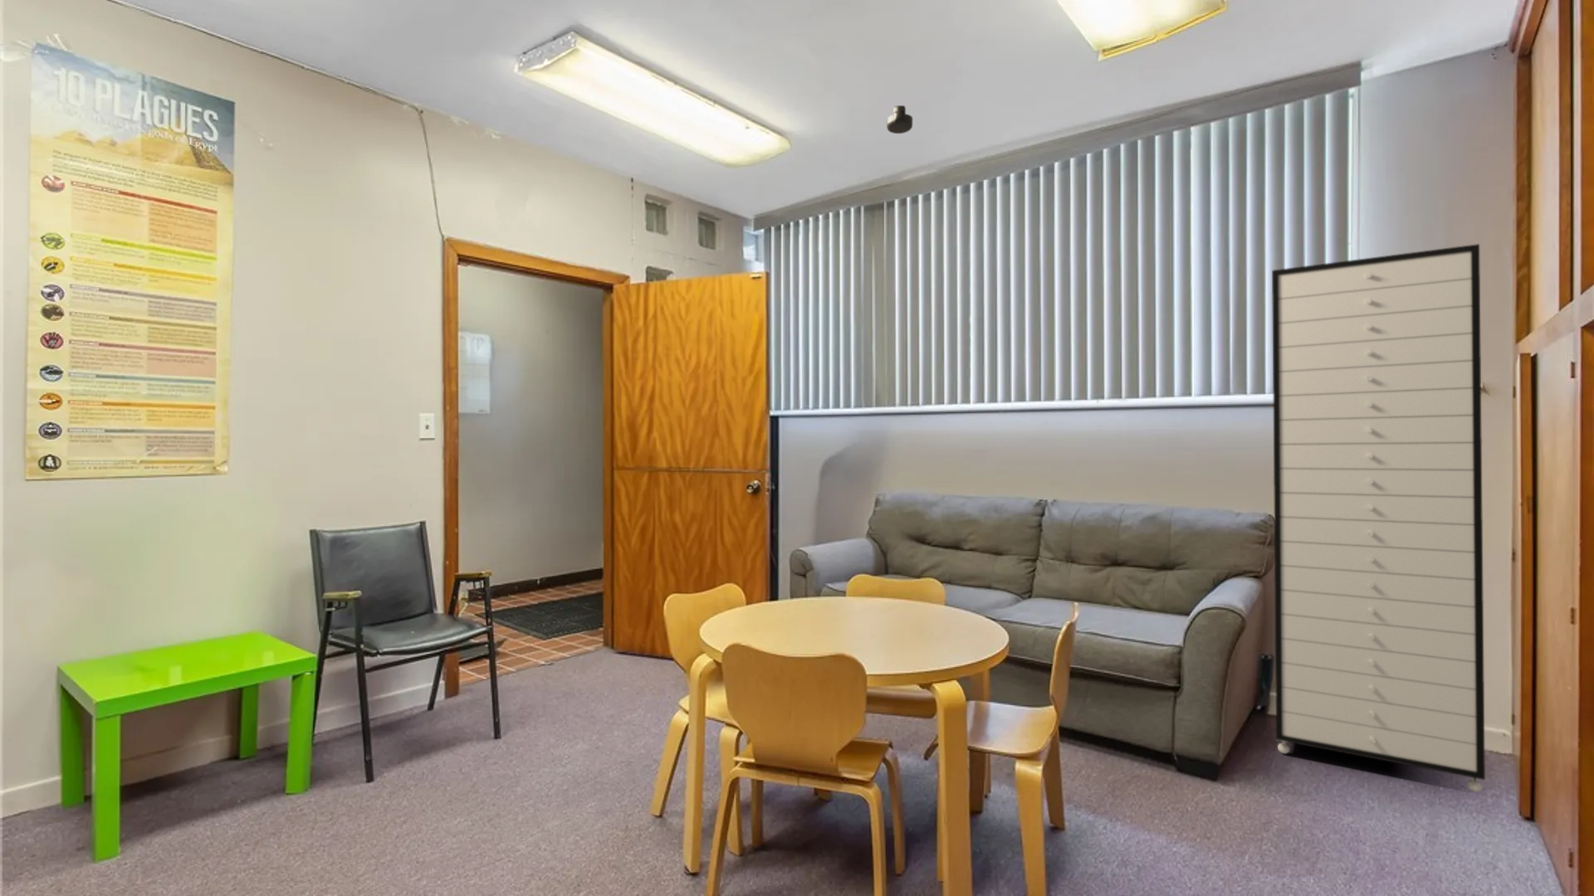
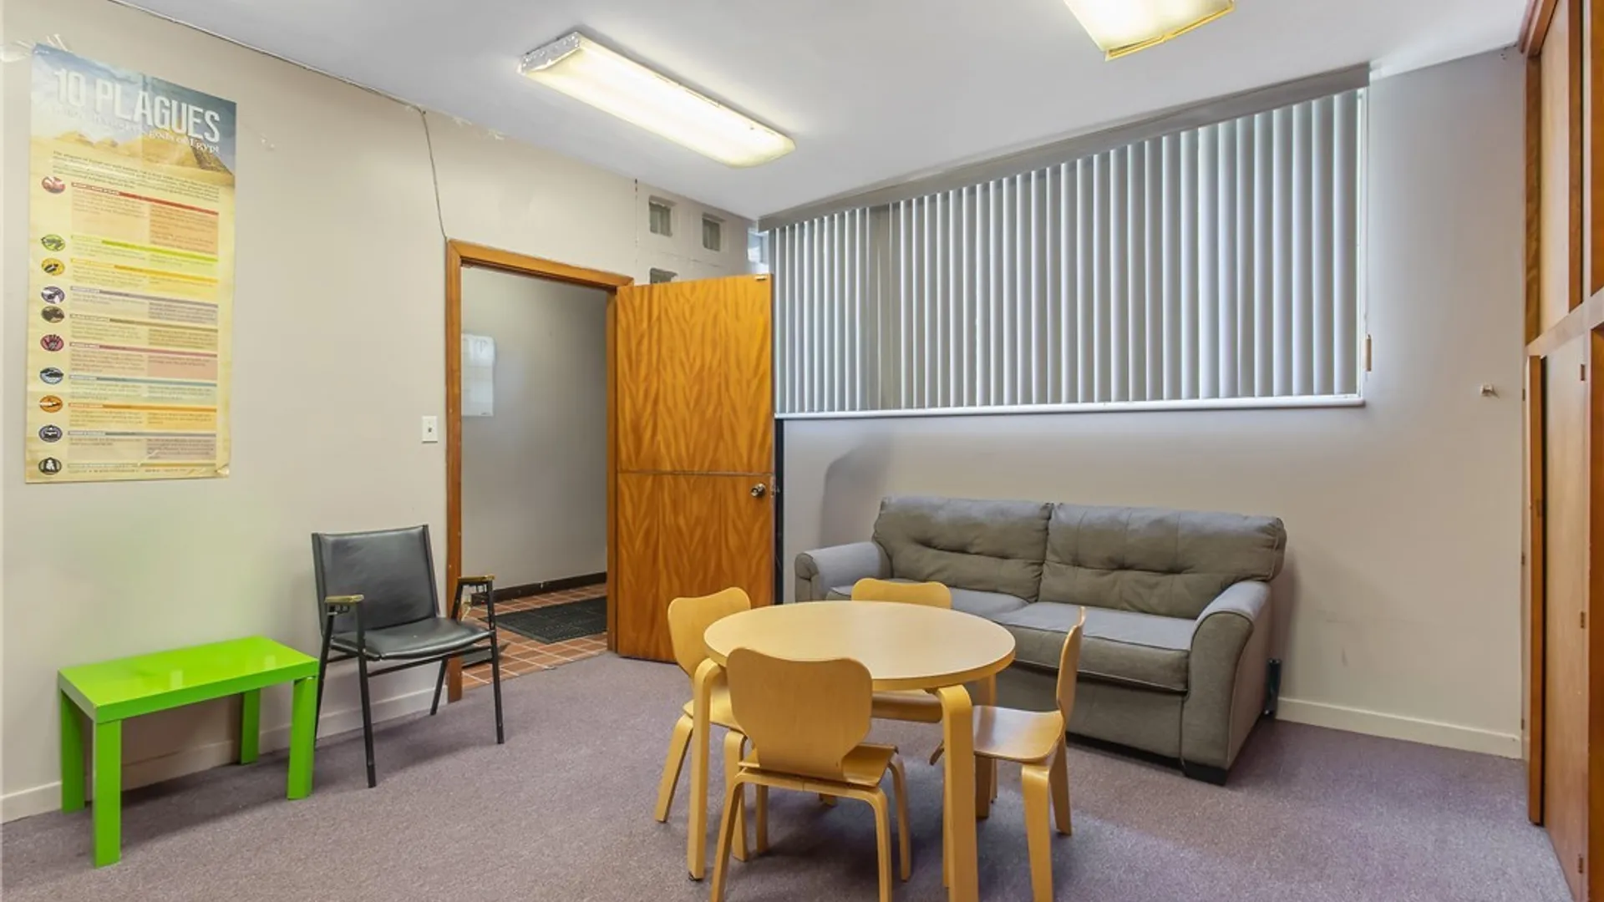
- storage cabinet [1271,243,1486,792]
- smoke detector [886,105,913,135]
